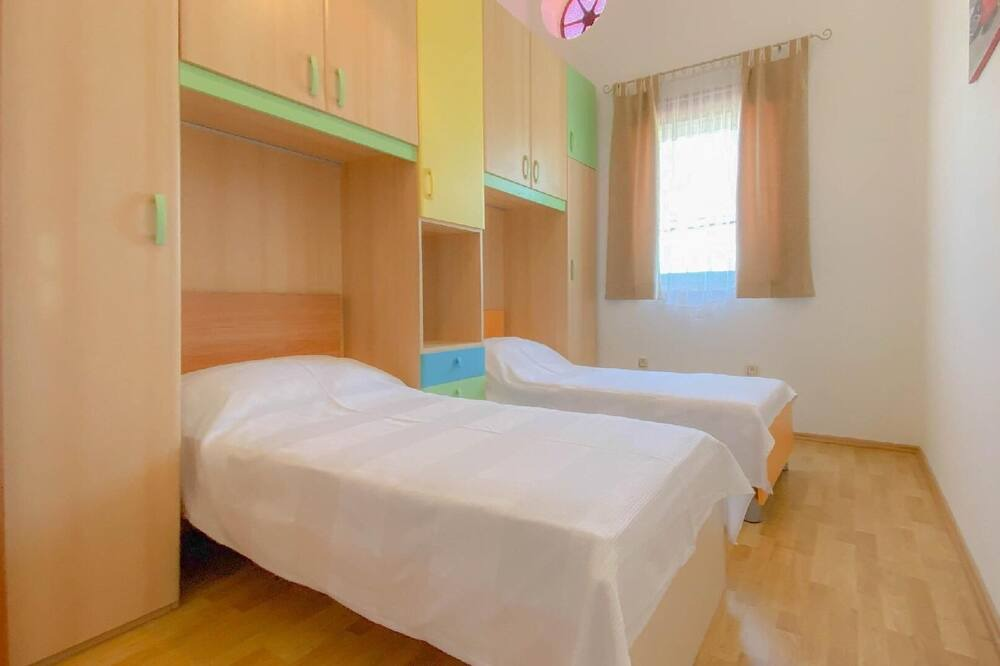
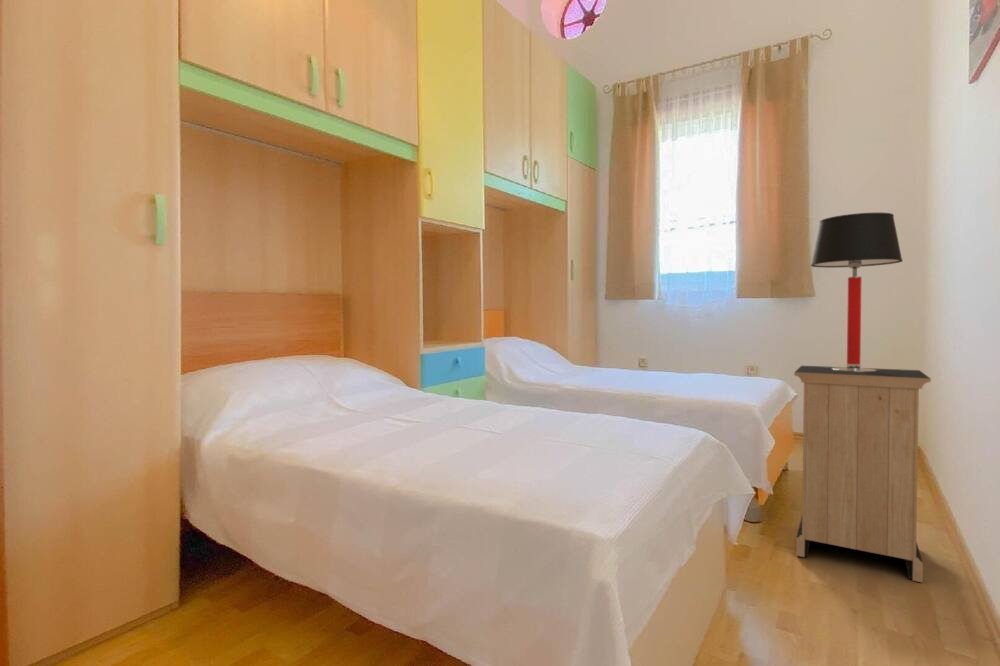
+ table lamp [810,212,904,372]
+ nightstand [793,365,932,584]
